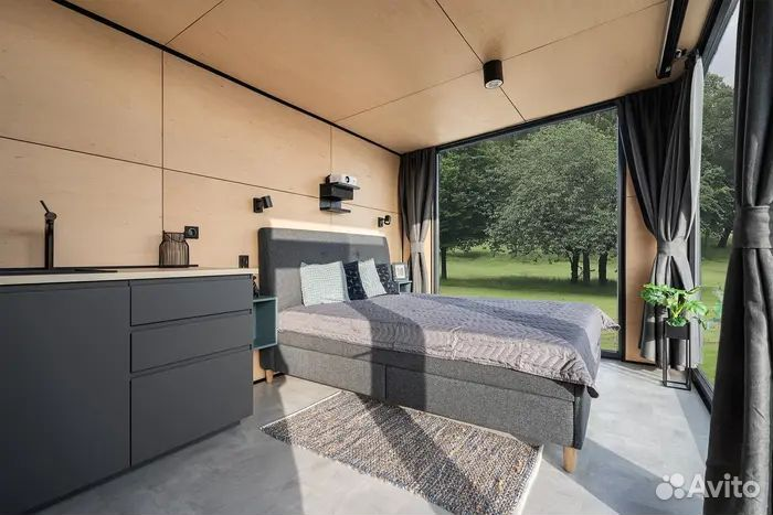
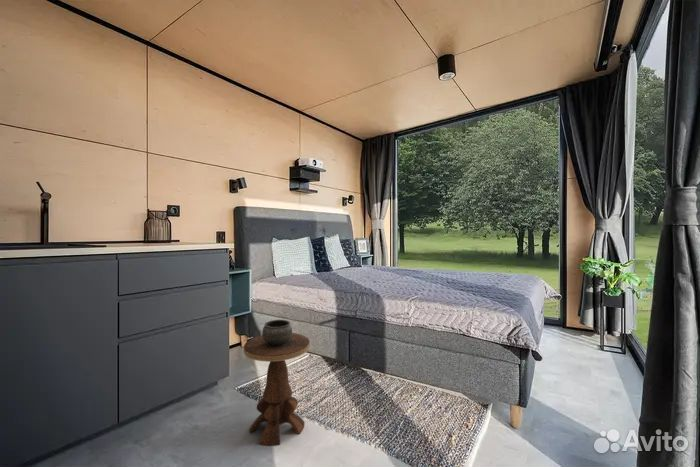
+ side table [243,319,311,447]
